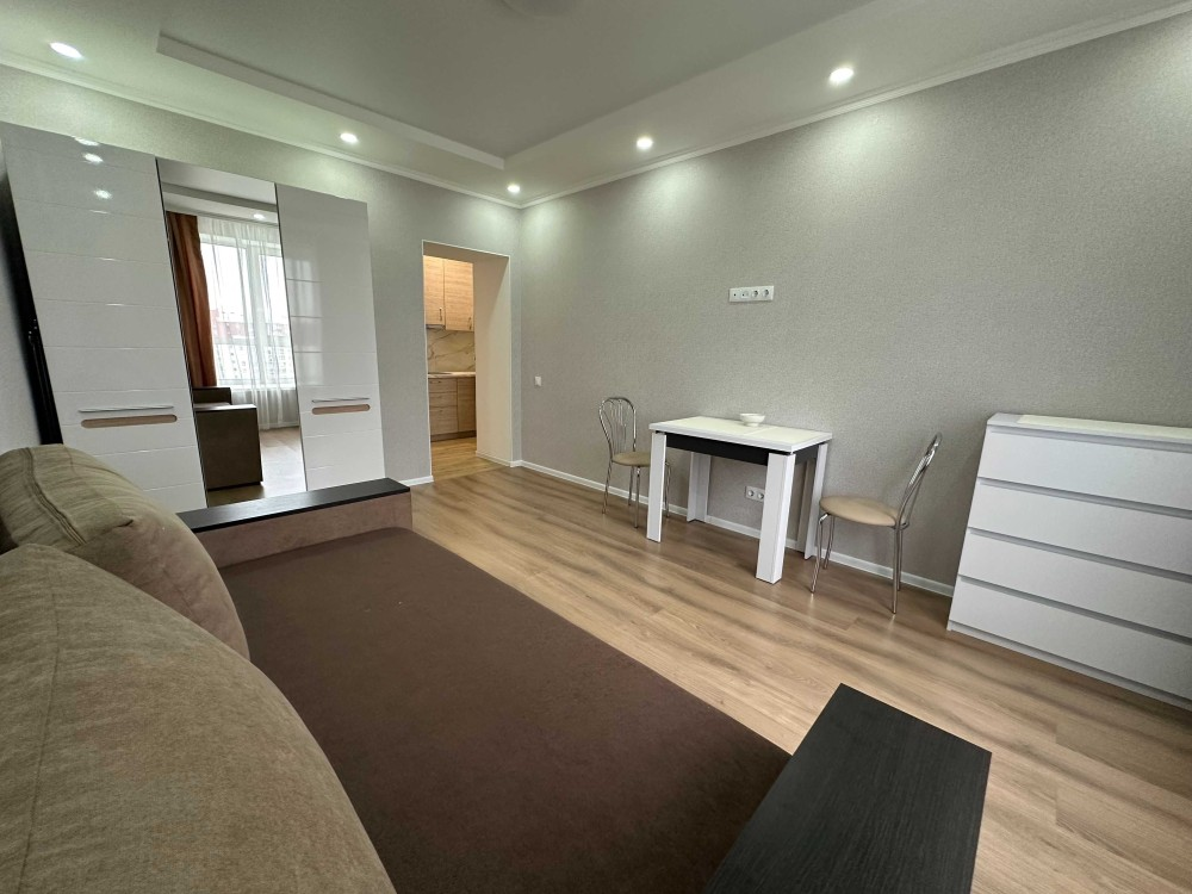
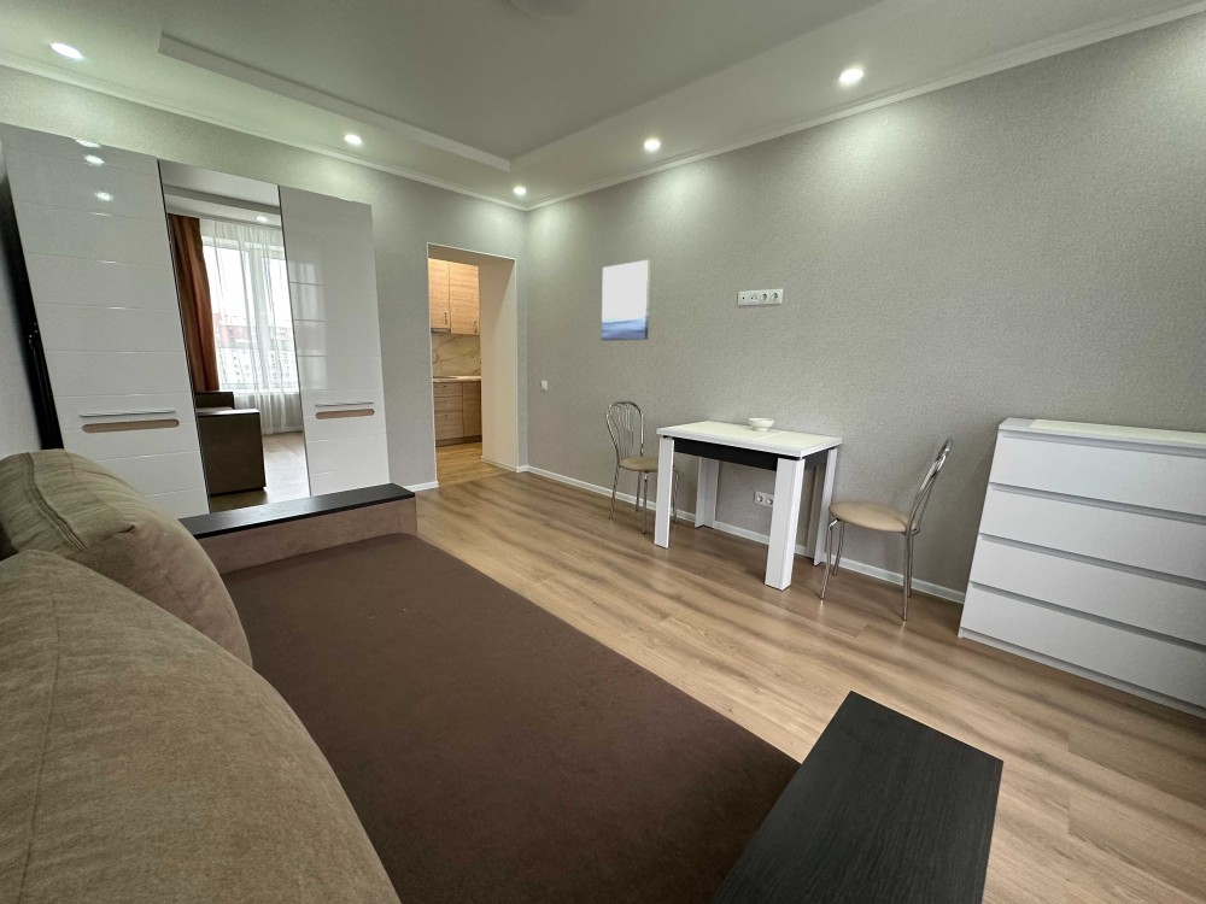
+ wall art [601,259,652,342]
